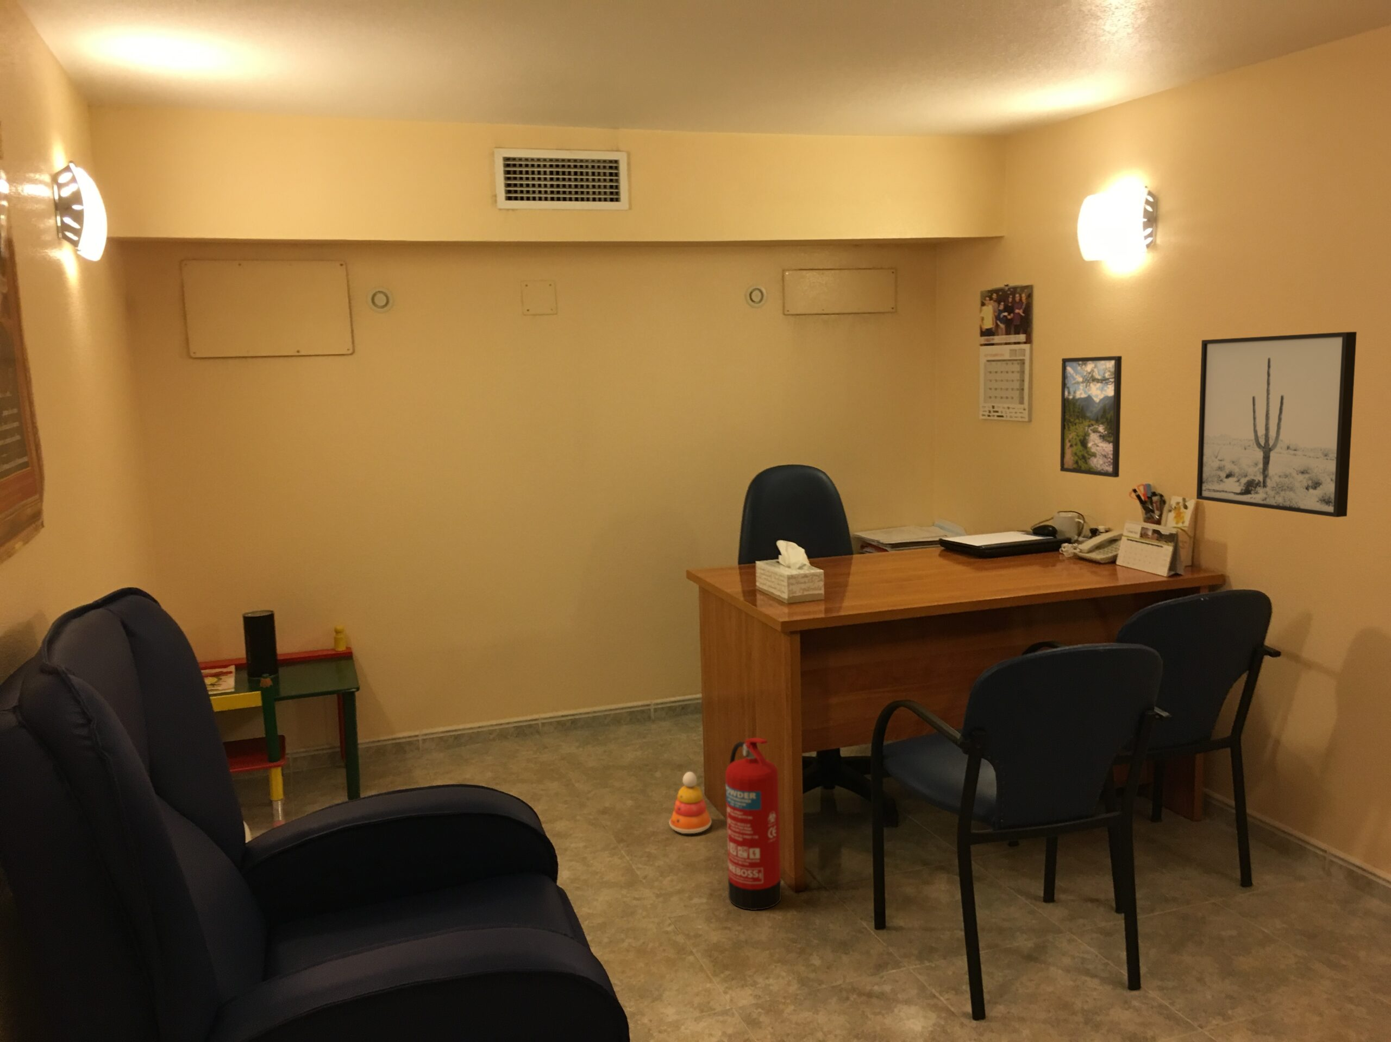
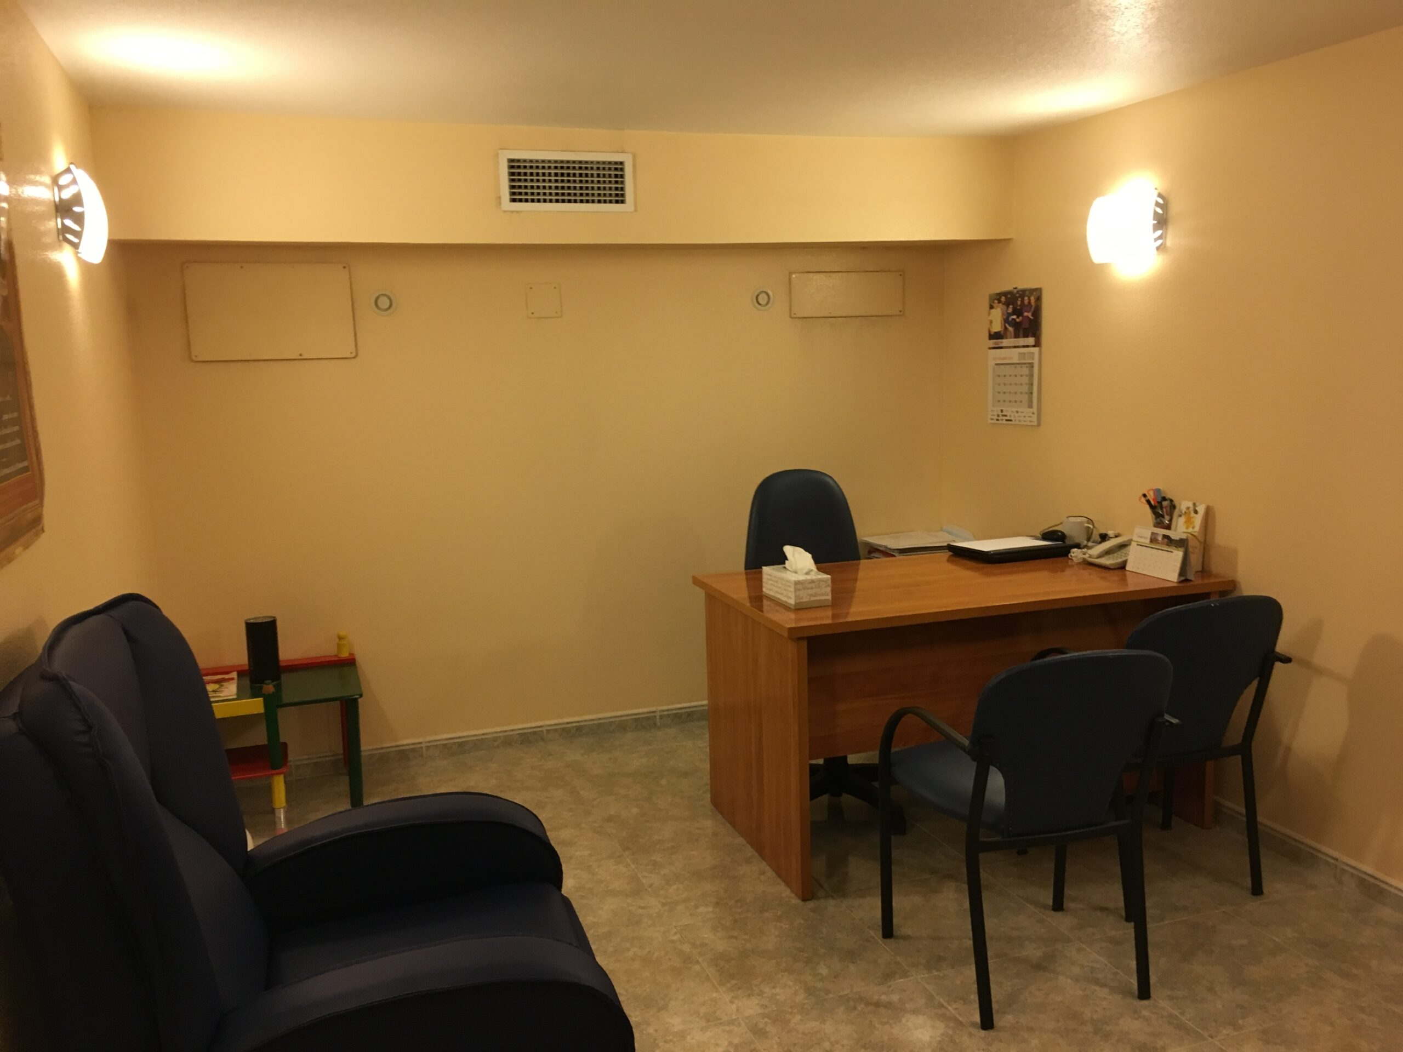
- stacking toy [668,772,712,834]
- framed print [1059,356,1123,478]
- fire extinguisher [725,737,782,911]
- wall art [1196,331,1357,518]
